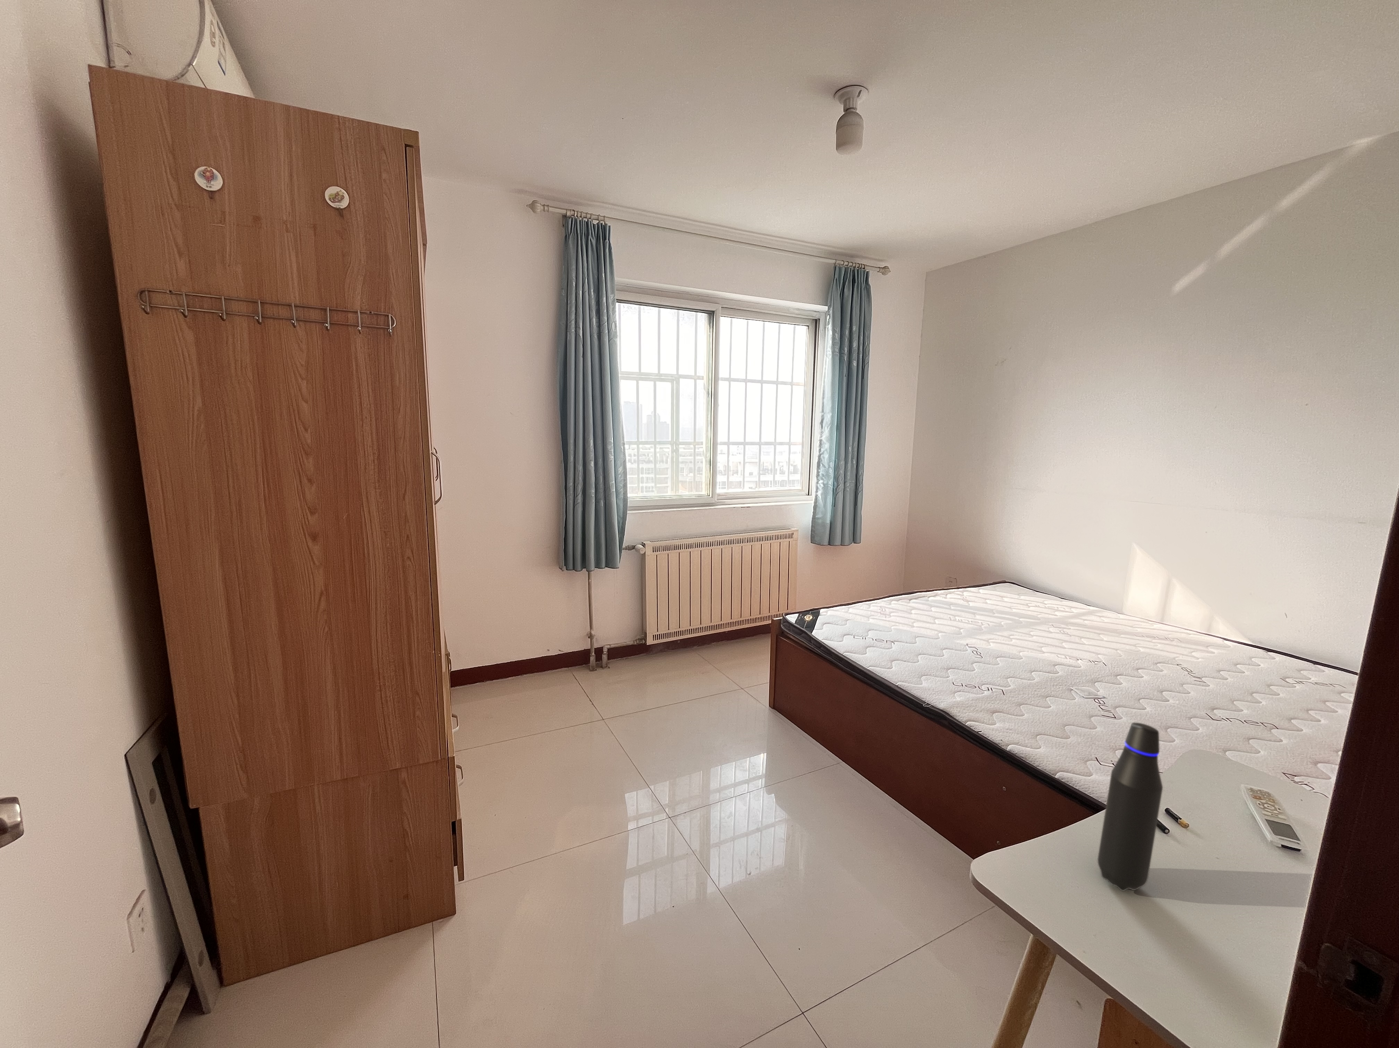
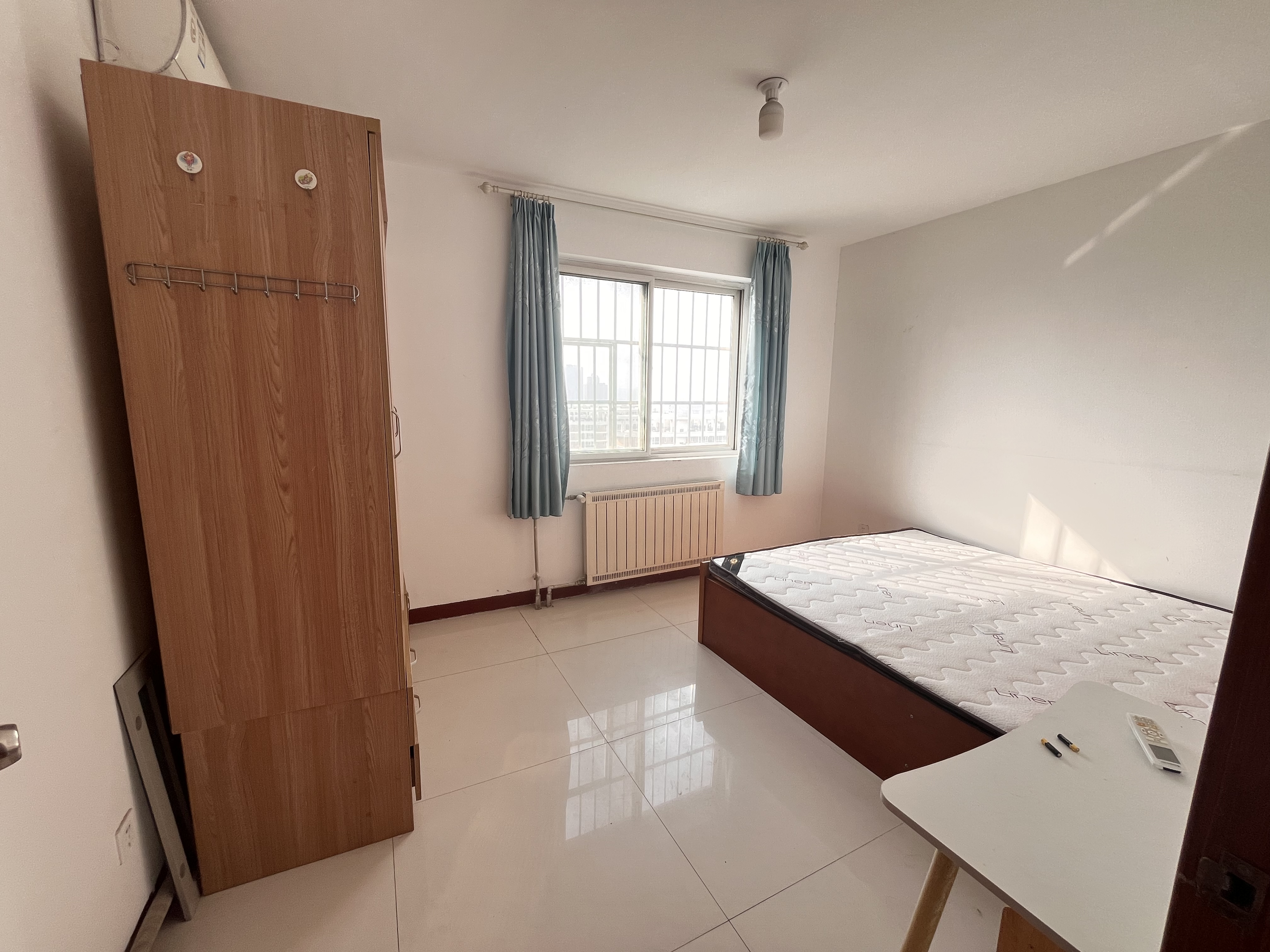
- water bottle [1097,722,1163,892]
